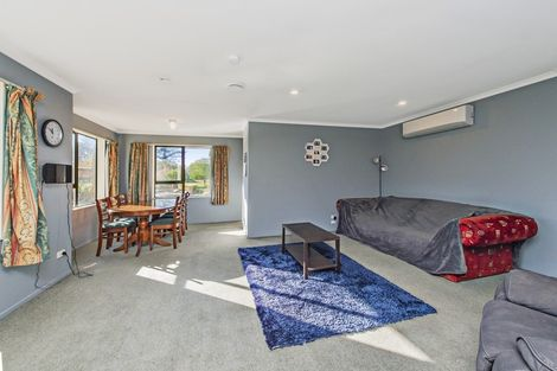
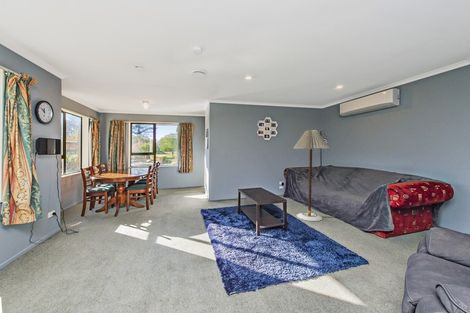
+ floor lamp [293,129,331,222]
